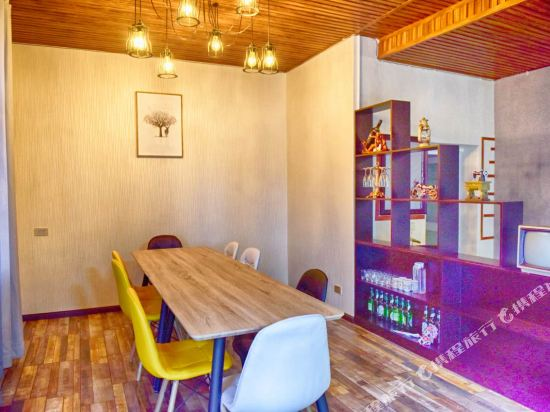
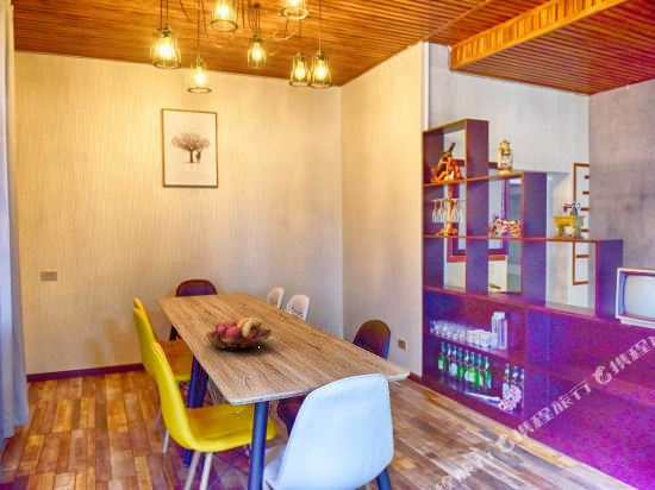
+ fruit basket [205,316,273,352]
